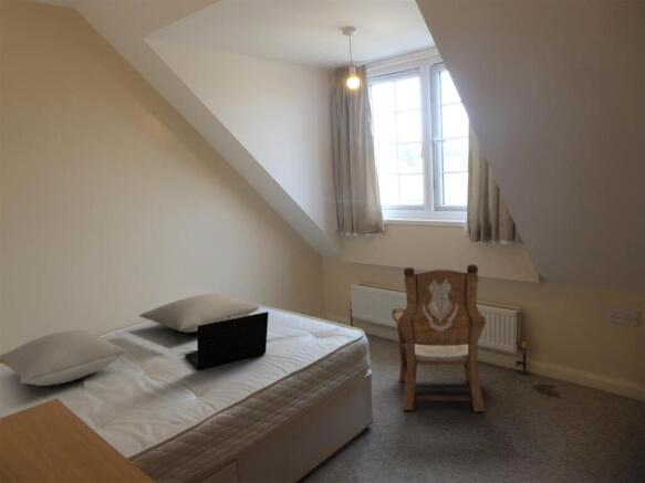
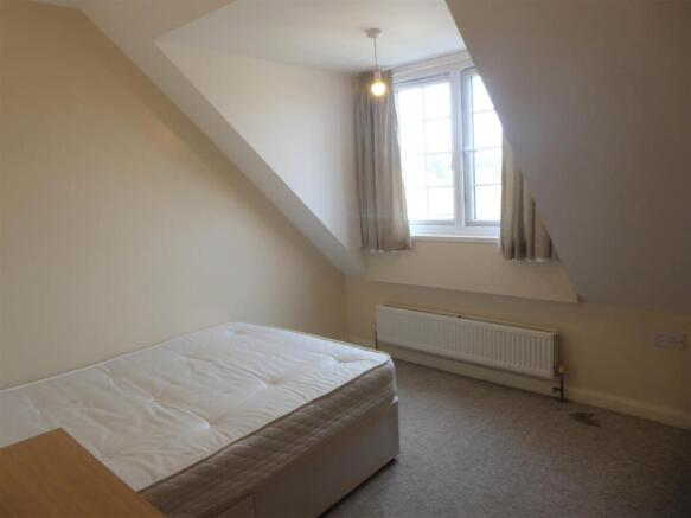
- armchair [391,263,487,412]
- laptop [184,311,270,370]
- pillow [0,329,127,387]
- pillow [138,293,260,333]
